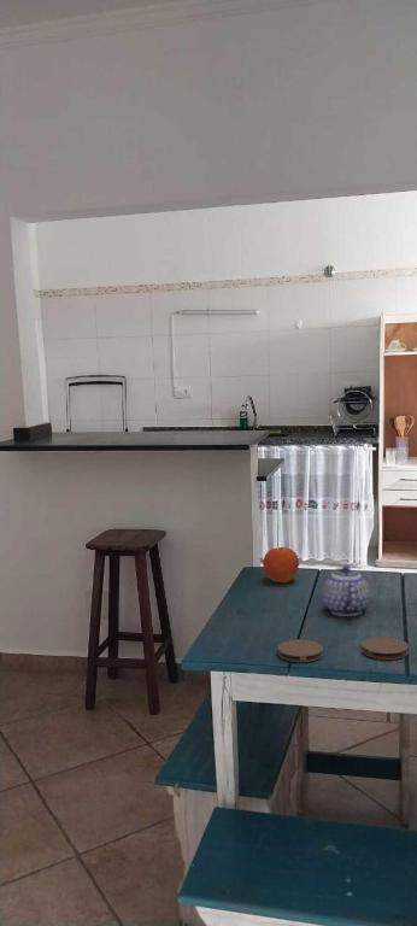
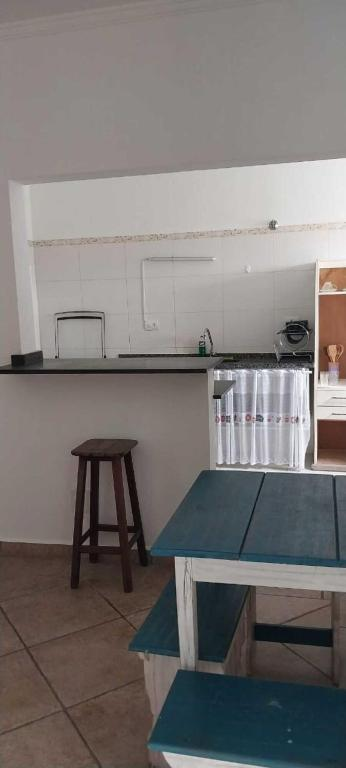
- teapot [322,564,371,617]
- coaster [360,635,410,661]
- coaster [277,639,324,663]
- fruit [262,546,300,584]
